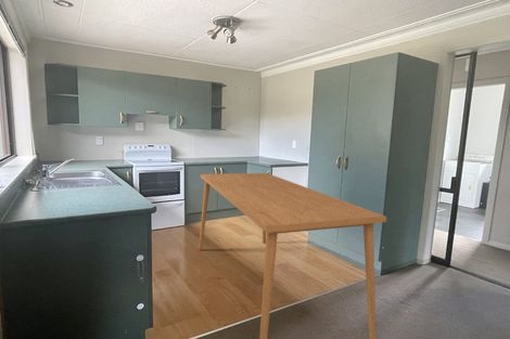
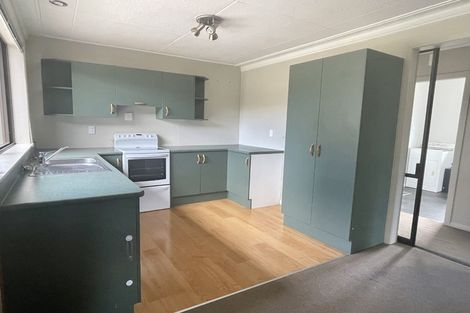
- dining table [197,172,387,339]
